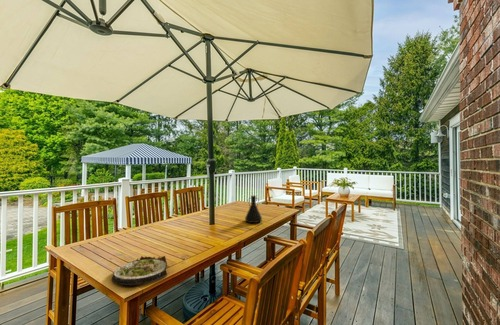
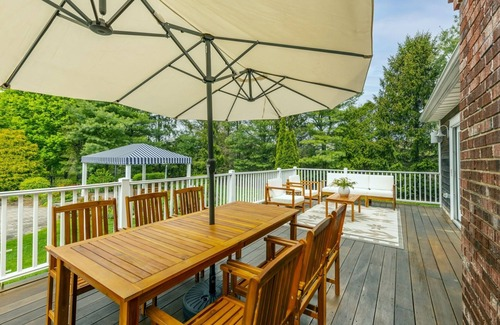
- pitcher [244,195,263,224]
- salad plate [111,255,168,286]
